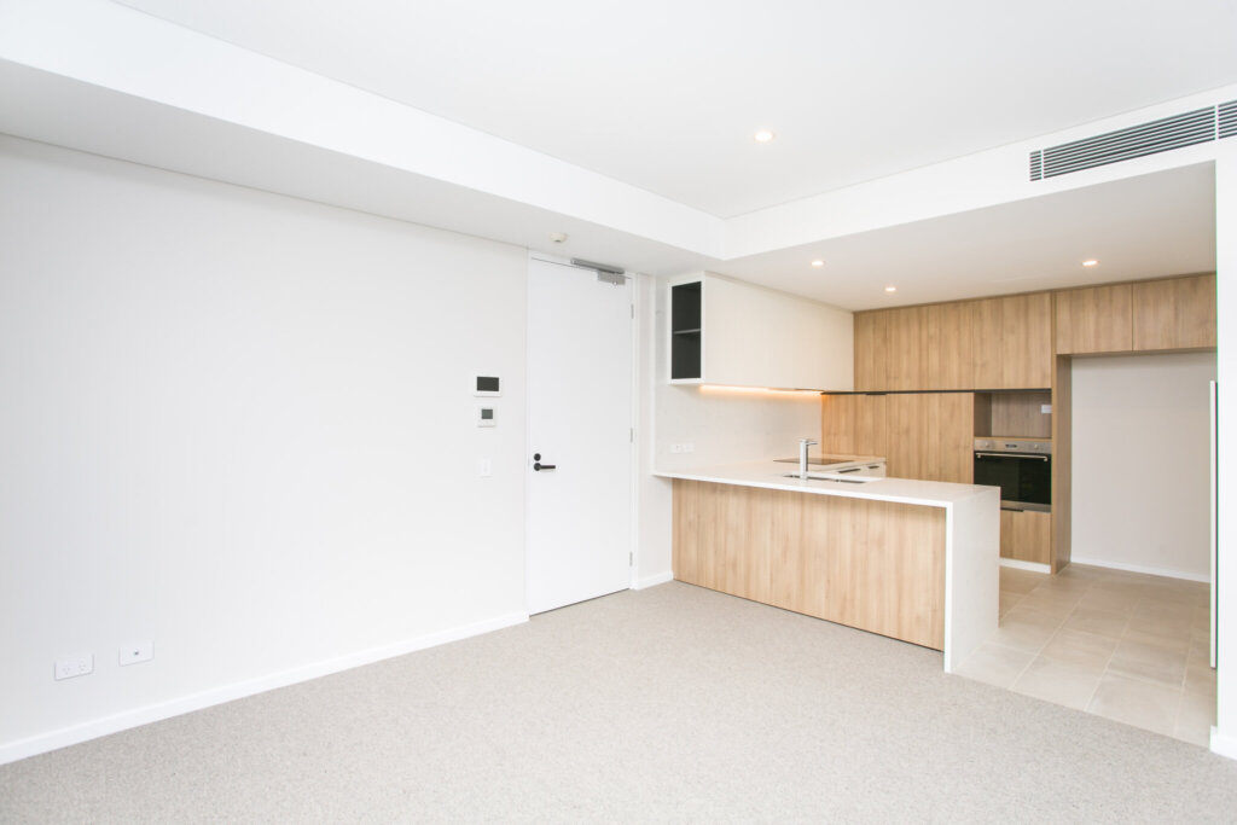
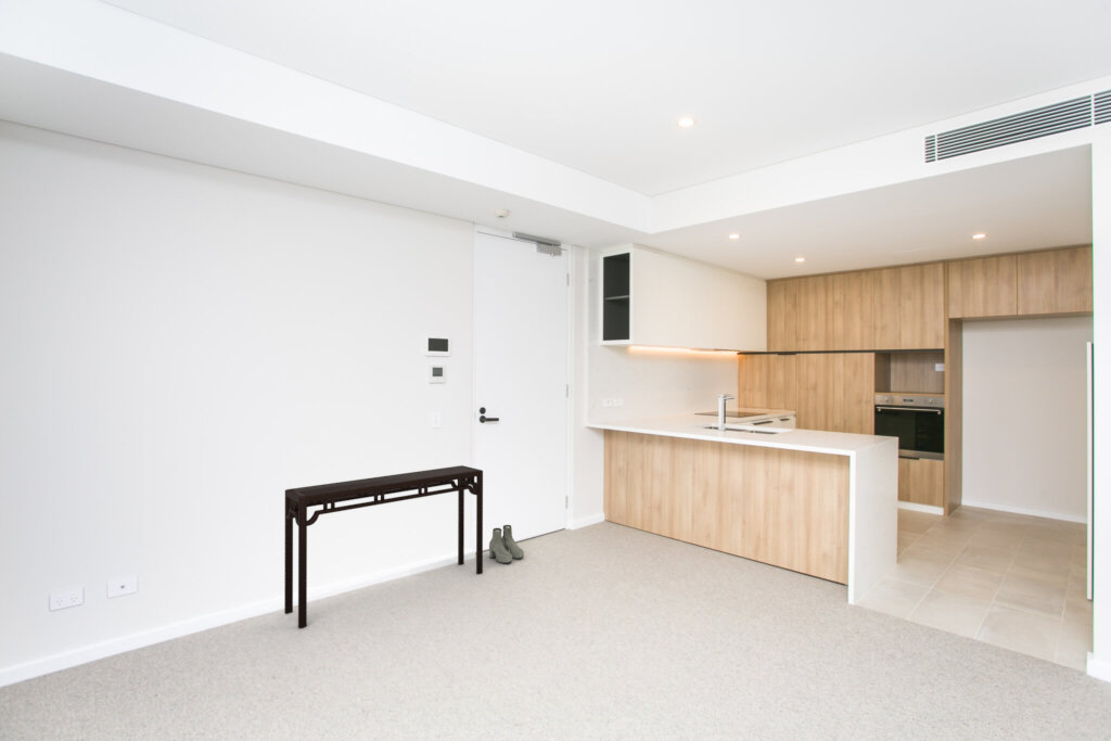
+ console table [283,464,484,629]
+ boots [488,524,525,564]
